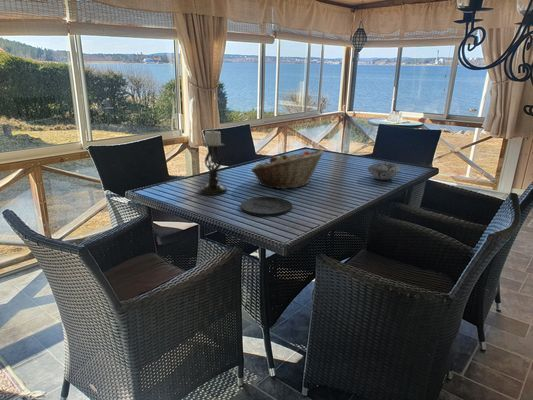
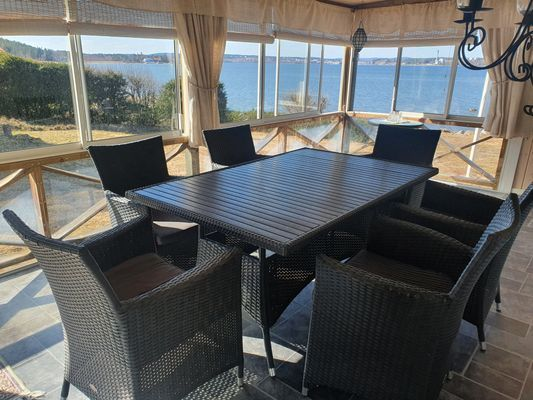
- plate [240,196,293,217]
- candle holder [199,128,228,196]
- fruit basket [250,149,325,190]
- decorative bowl [366,162,402,181]
